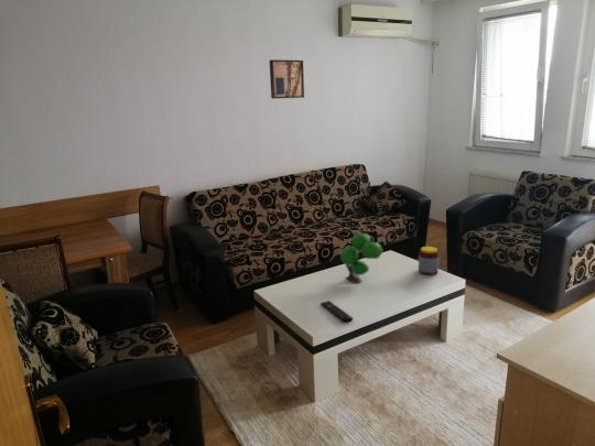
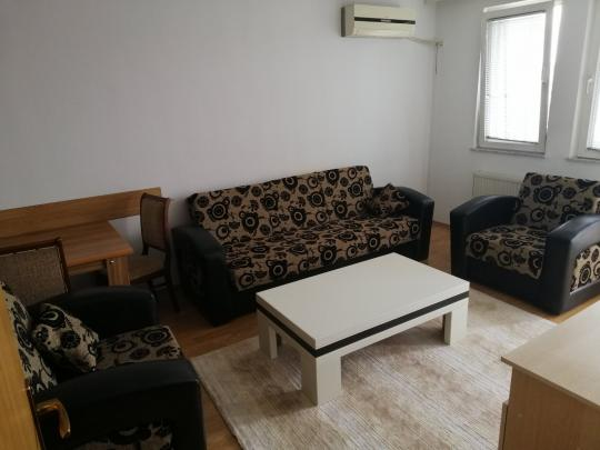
- jar [418,246,440,276]
- remote control [320,300,354,324]
- plant [339,232,385,284]
- wall art [269,58,305,99]
